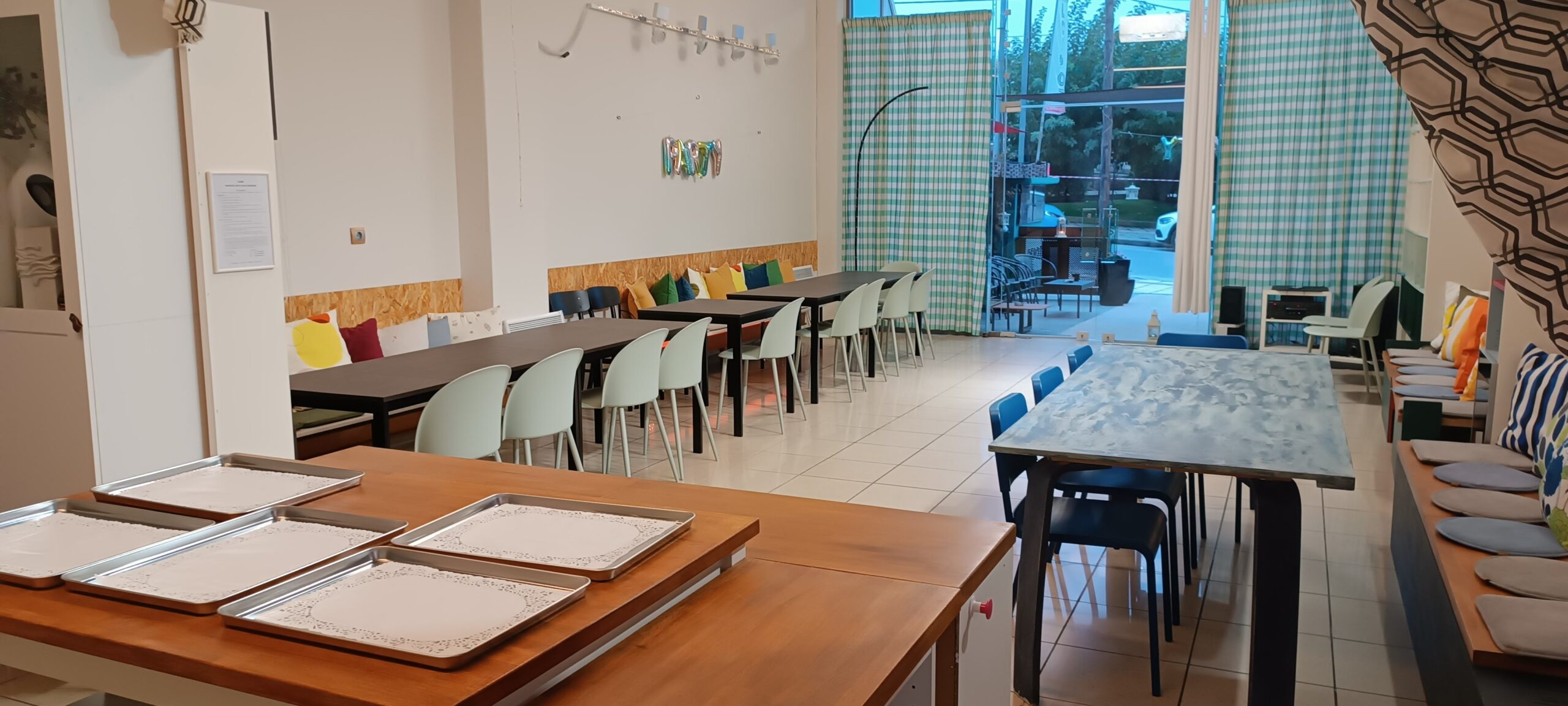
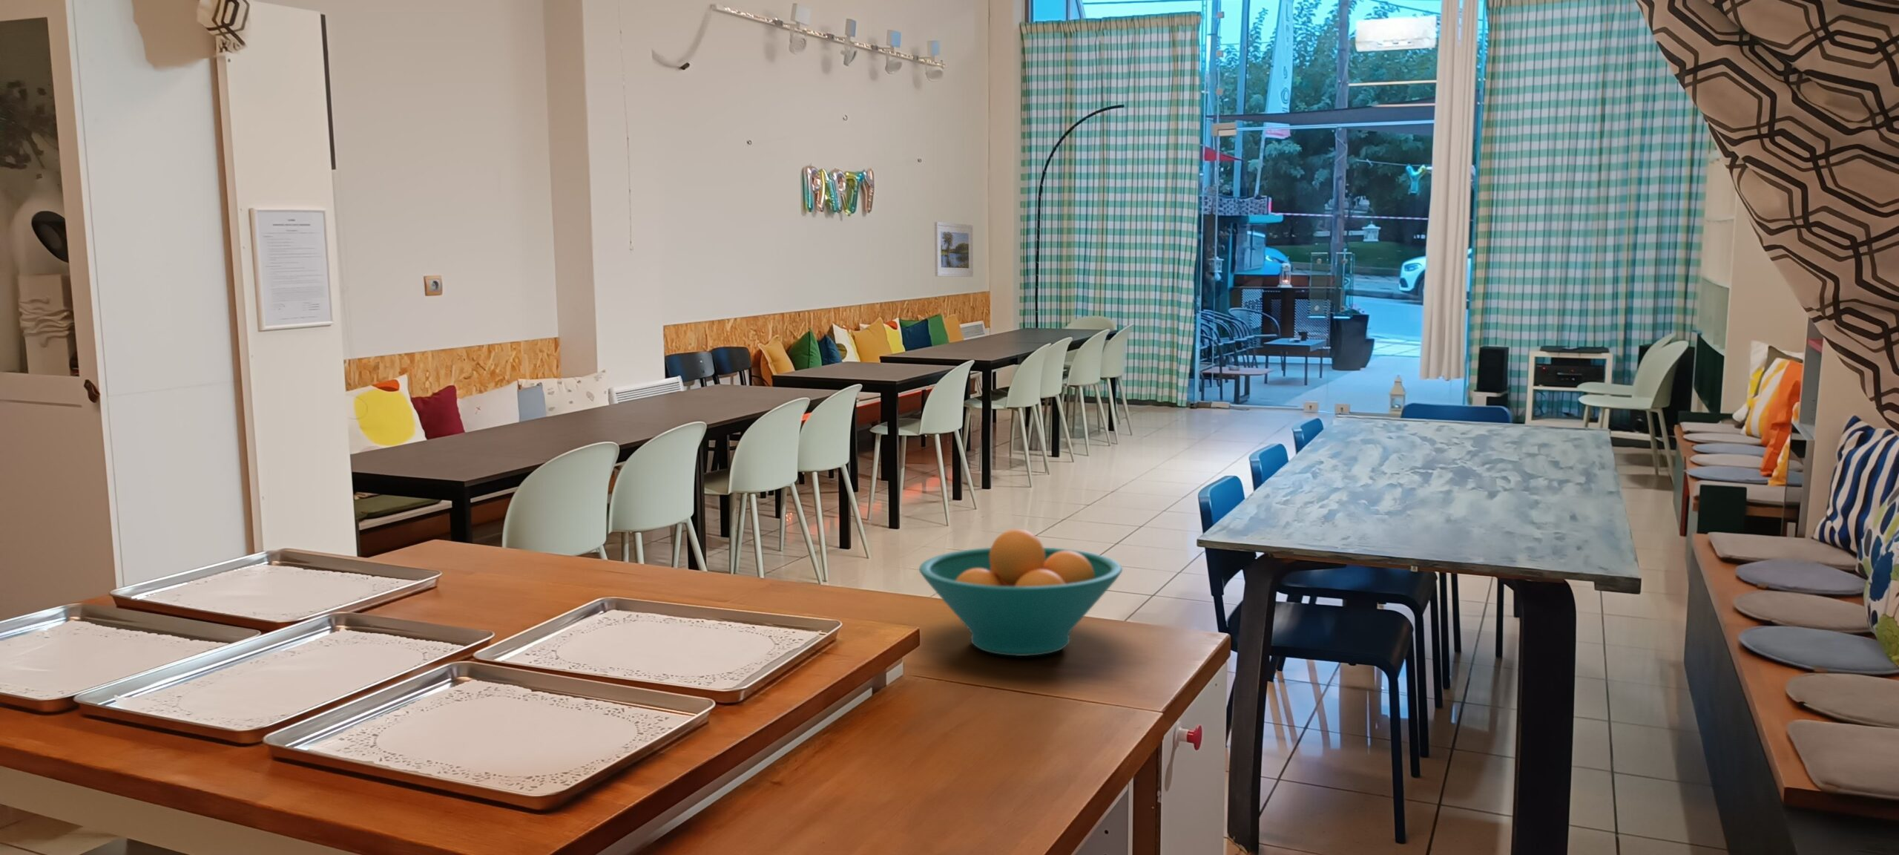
+ fruit bowl [918,528,1123,656]
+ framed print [934,222,974,277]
